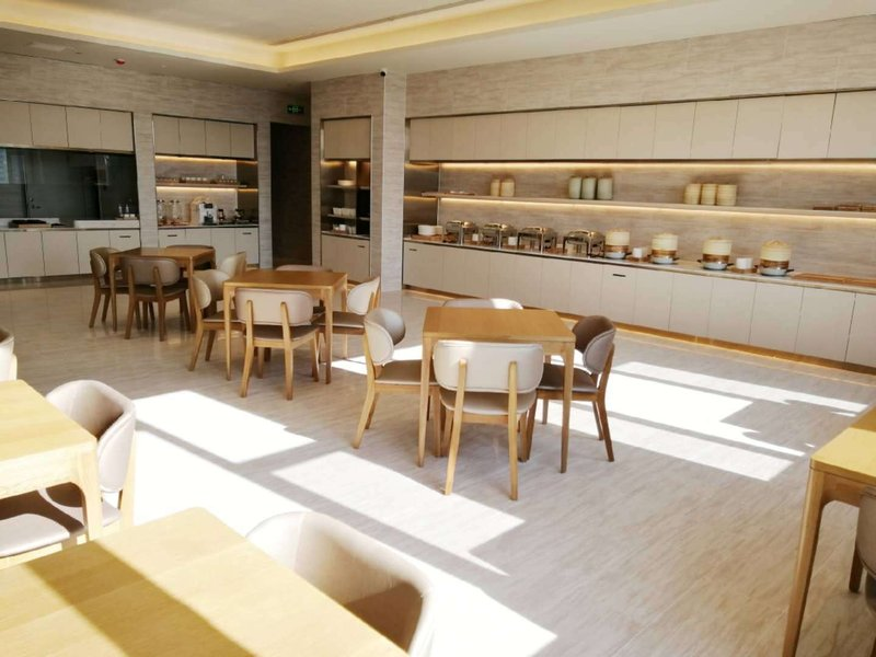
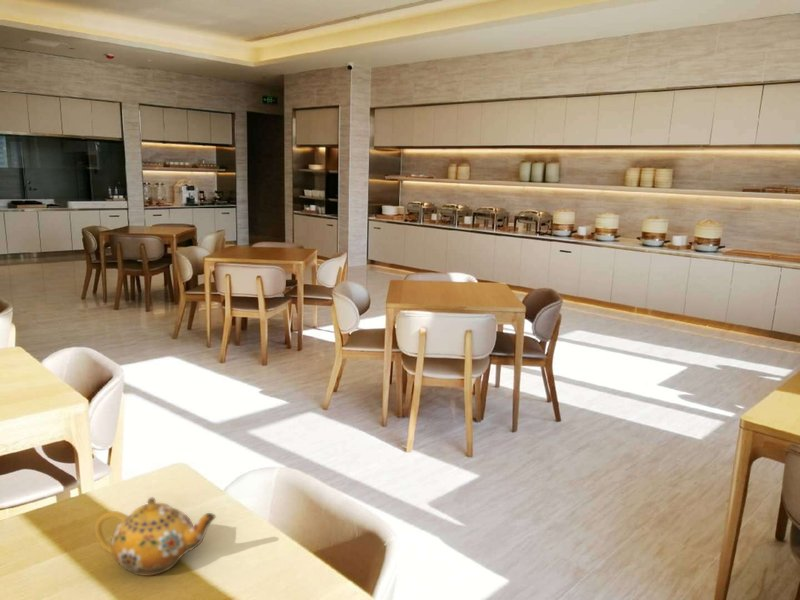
+ teapot [94,497,217,577]
